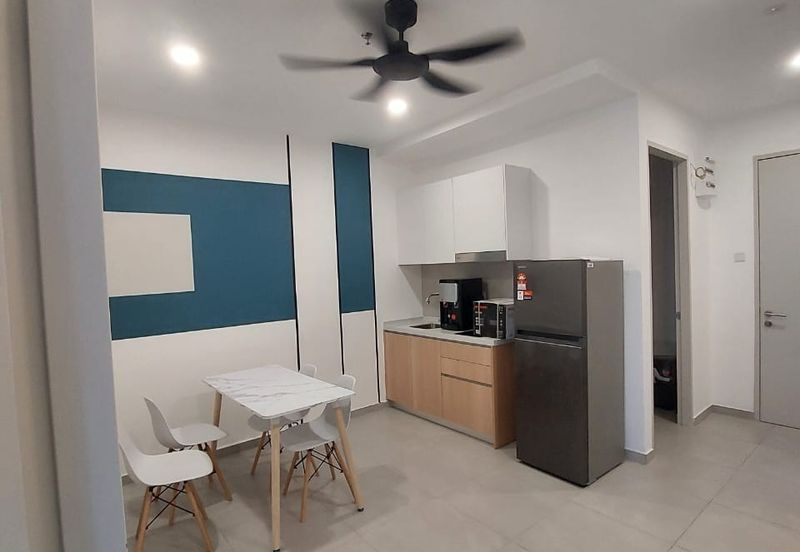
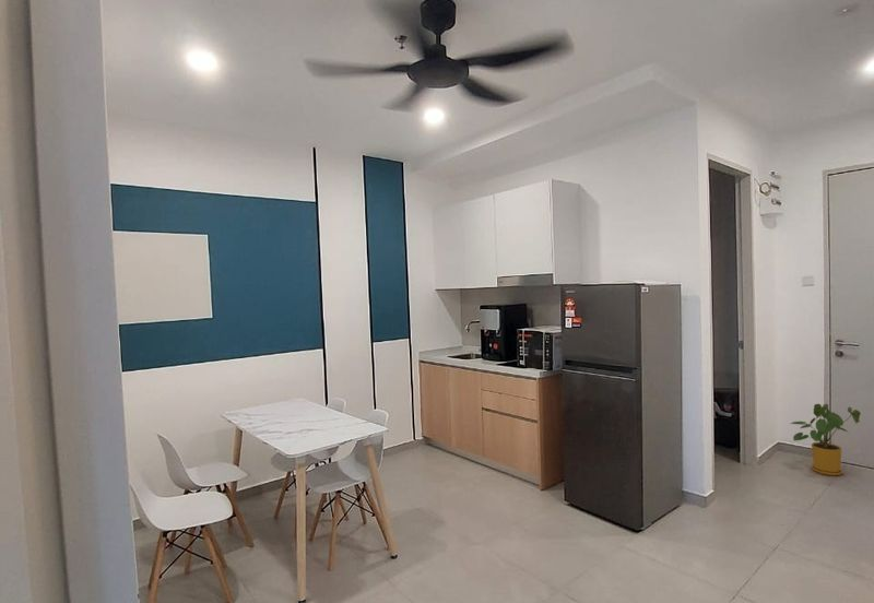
+ house plant [790,403,862,476]
